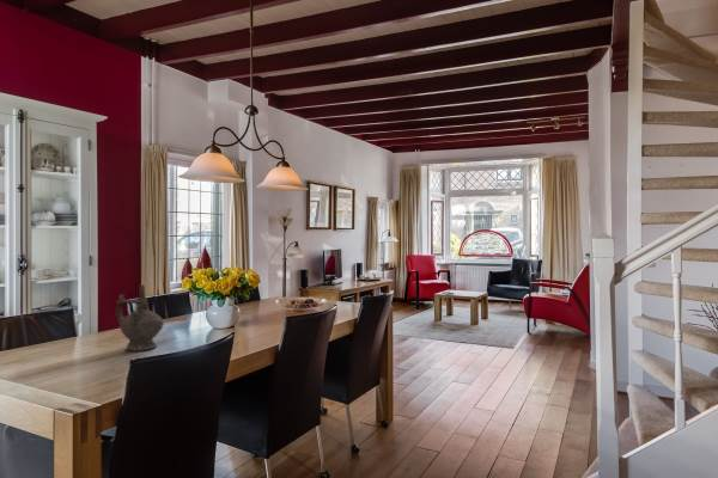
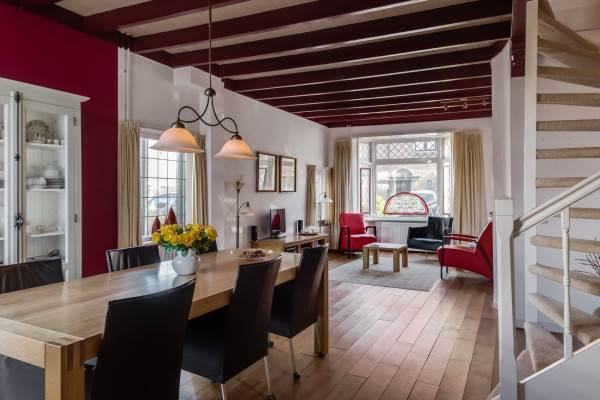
- ceremonial vessel [115,283,165,353]
